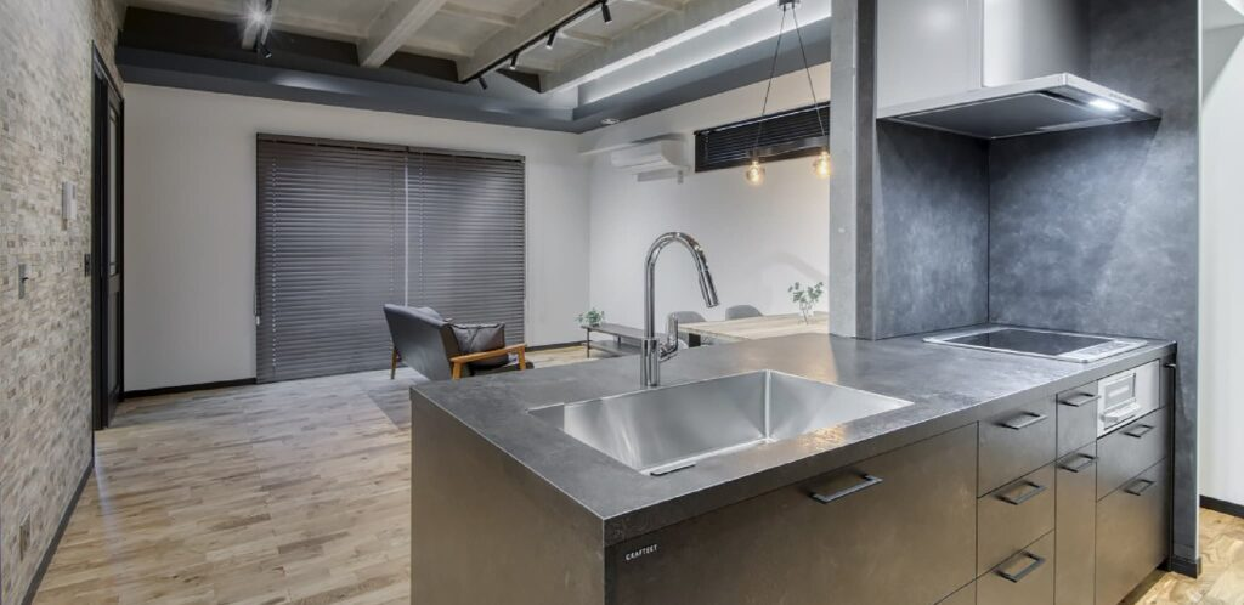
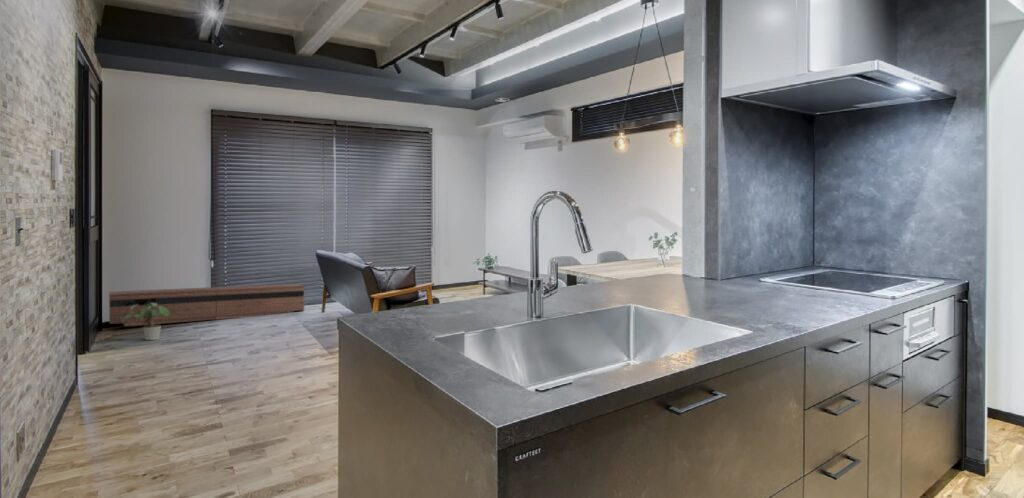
+ media console [108,283,306,327]
+ potted plant [121,303,169,341]
